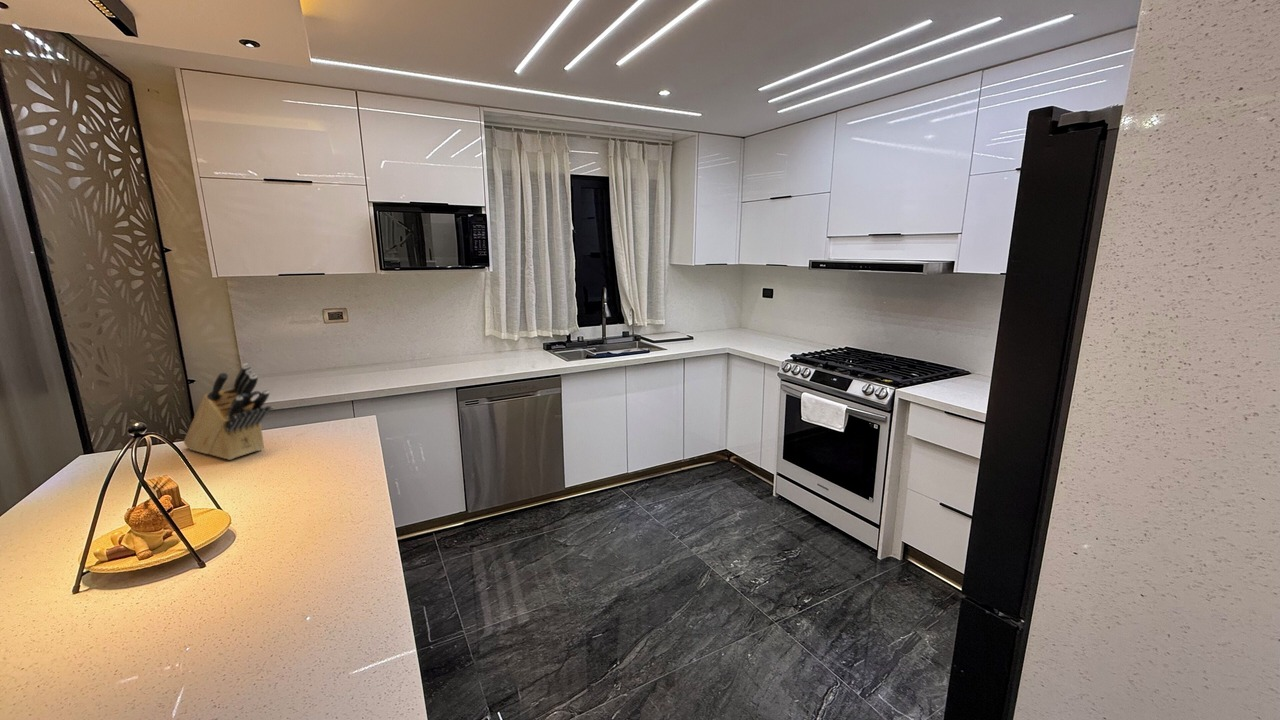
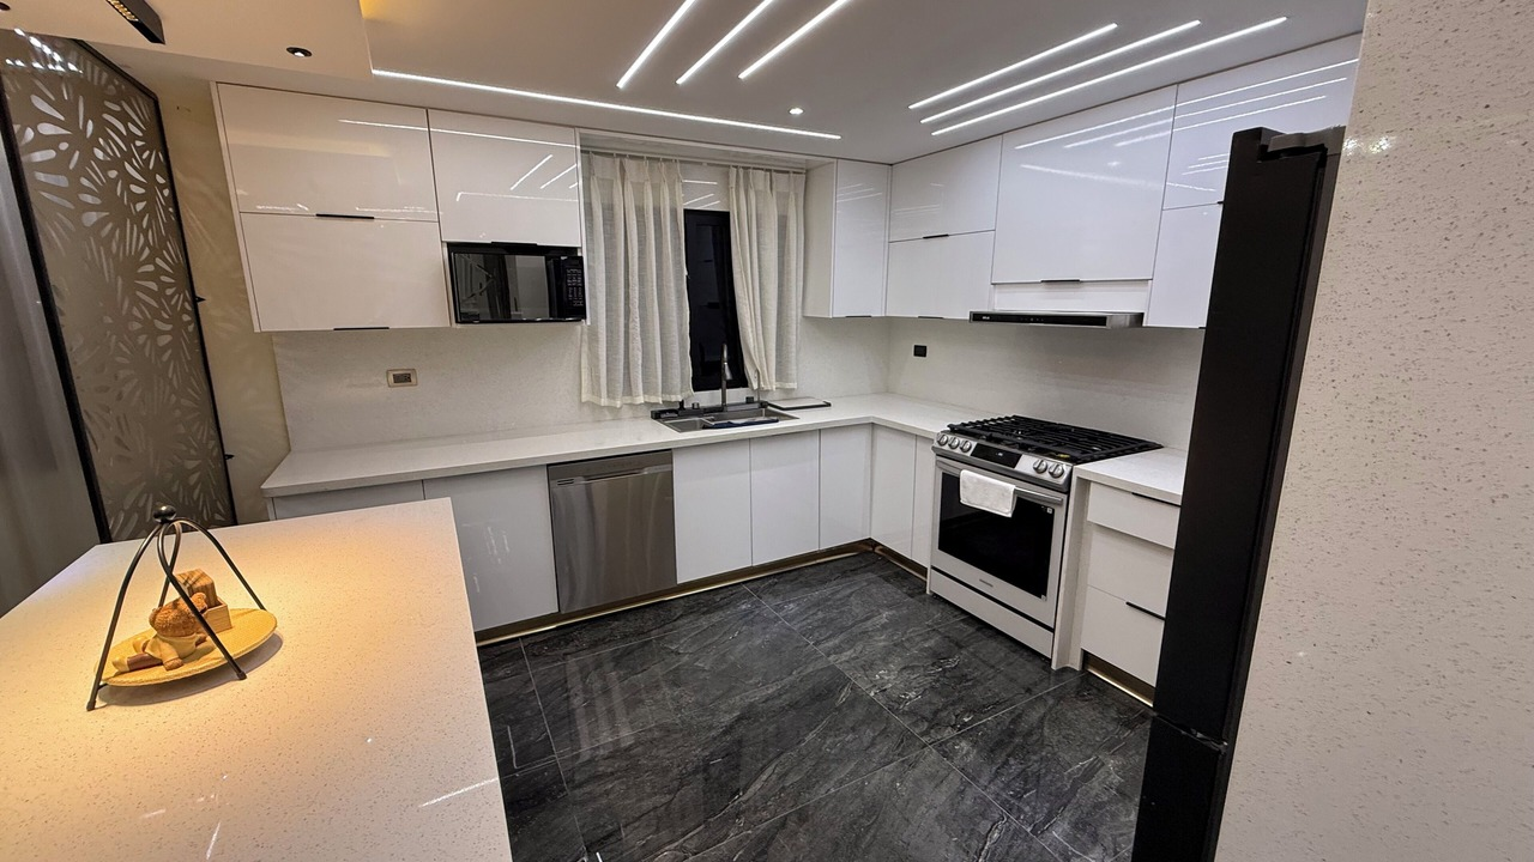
- knife block [183,363,272,461]
